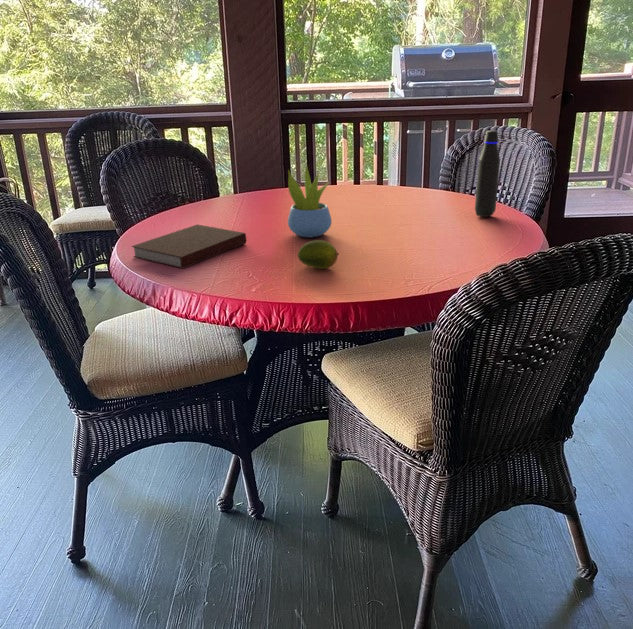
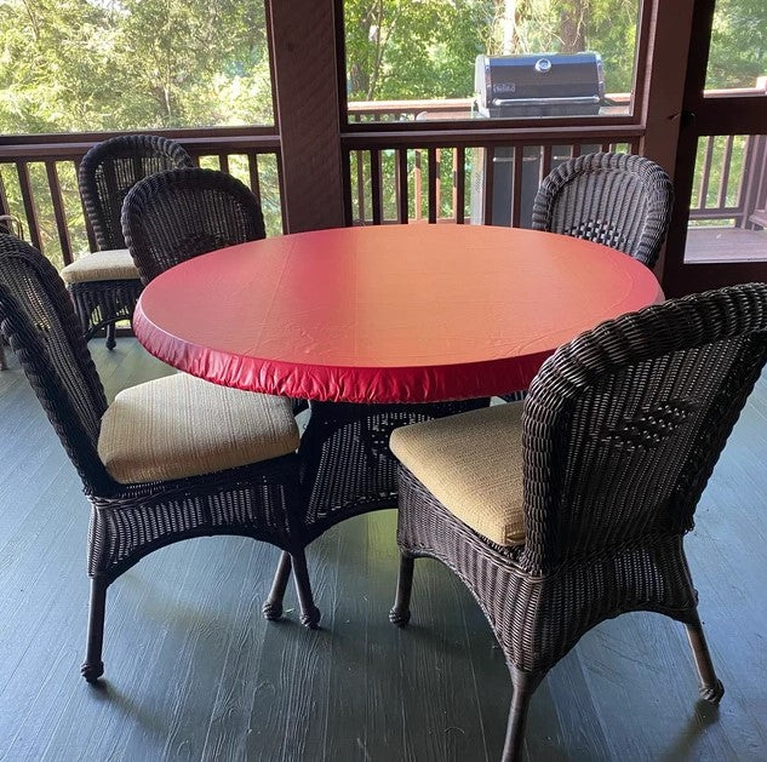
- fruit [297,239,340,270]
- notebook [130,223,247,270]
- water bottle [474,130,501,218]
- succulent plant [287,163,333,238]
